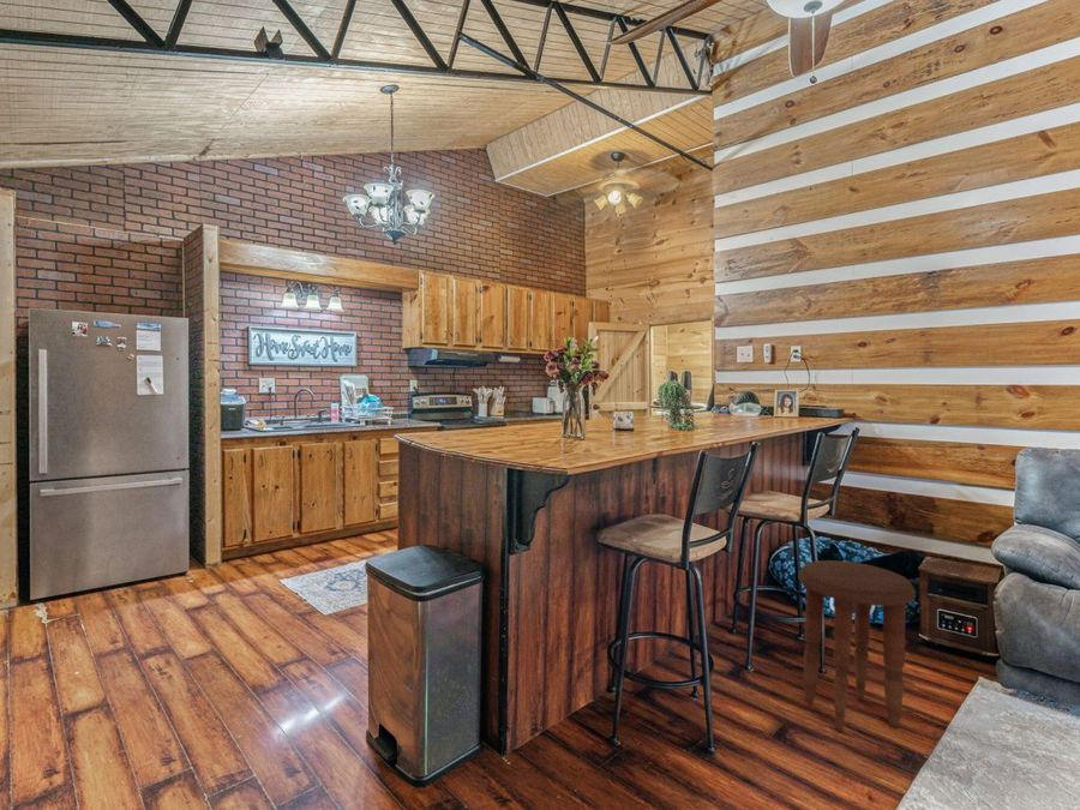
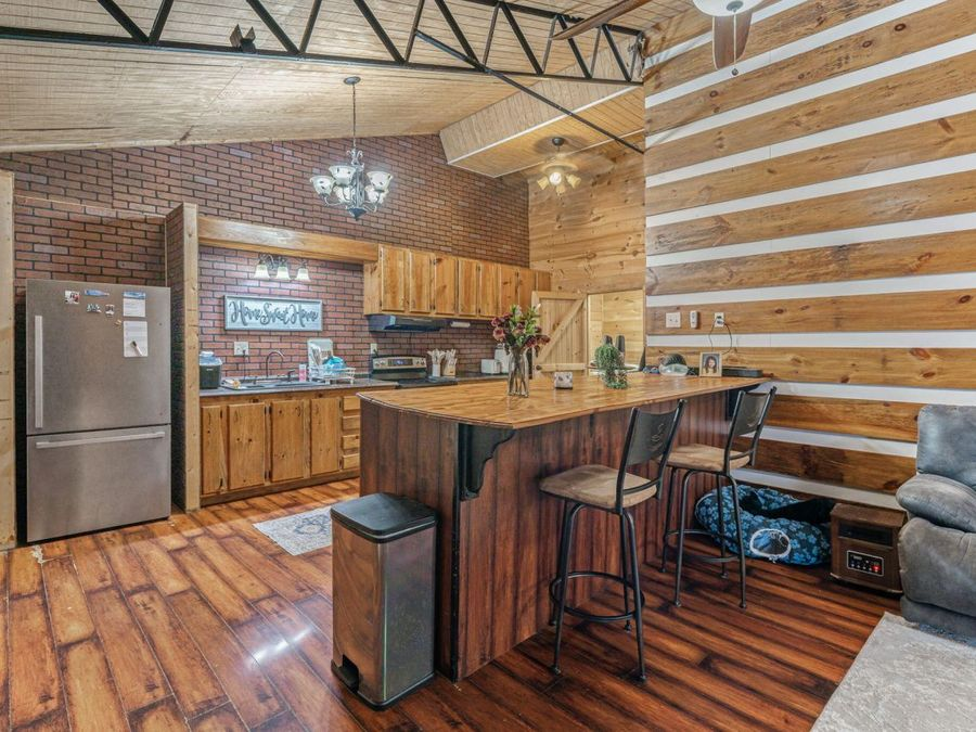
- side table [797,559,917,733]
